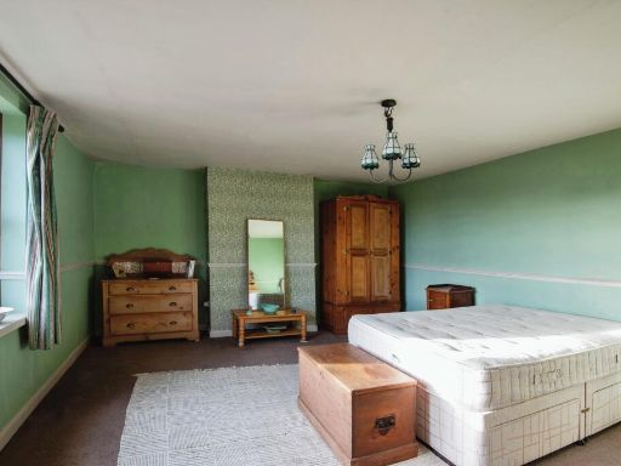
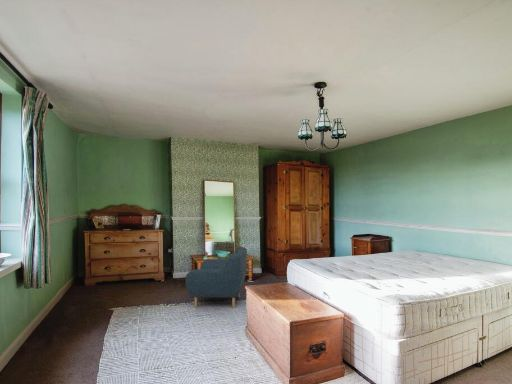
+ armchair [184,246,248,309]
